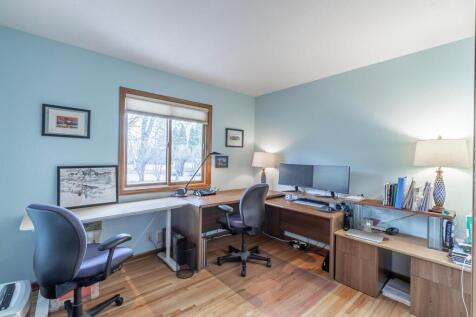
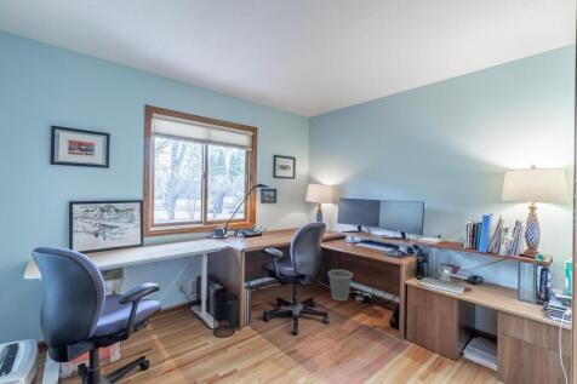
+ wastebasket [327,269,354,302]
